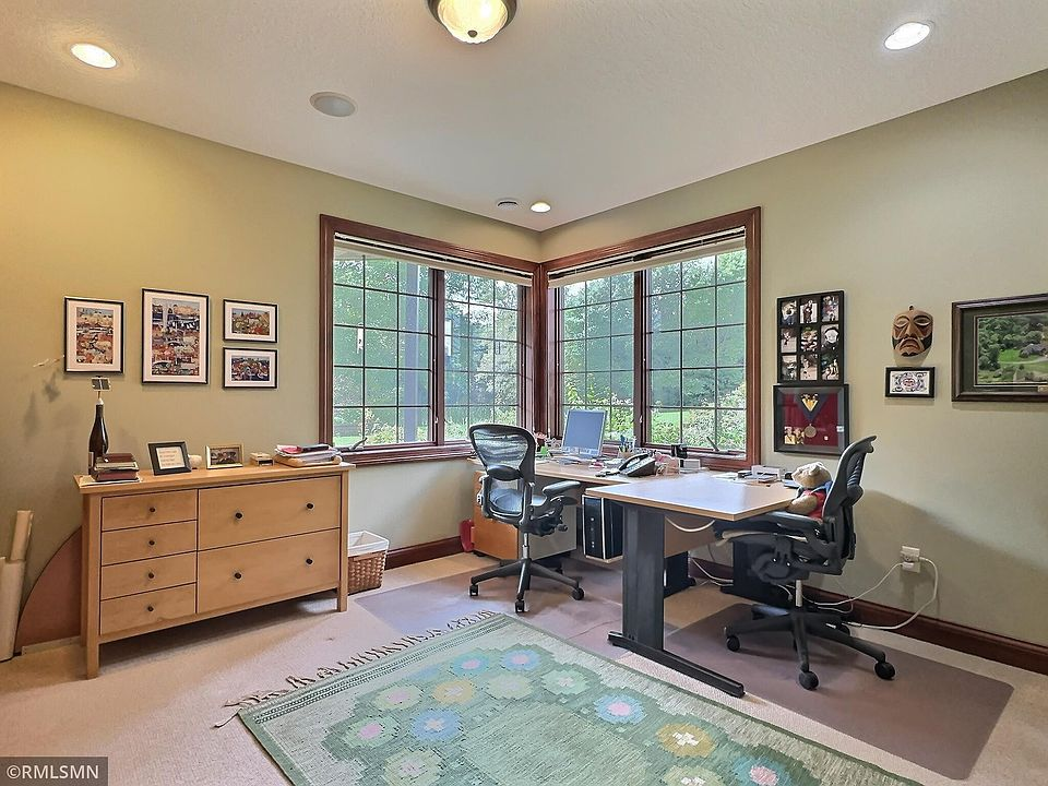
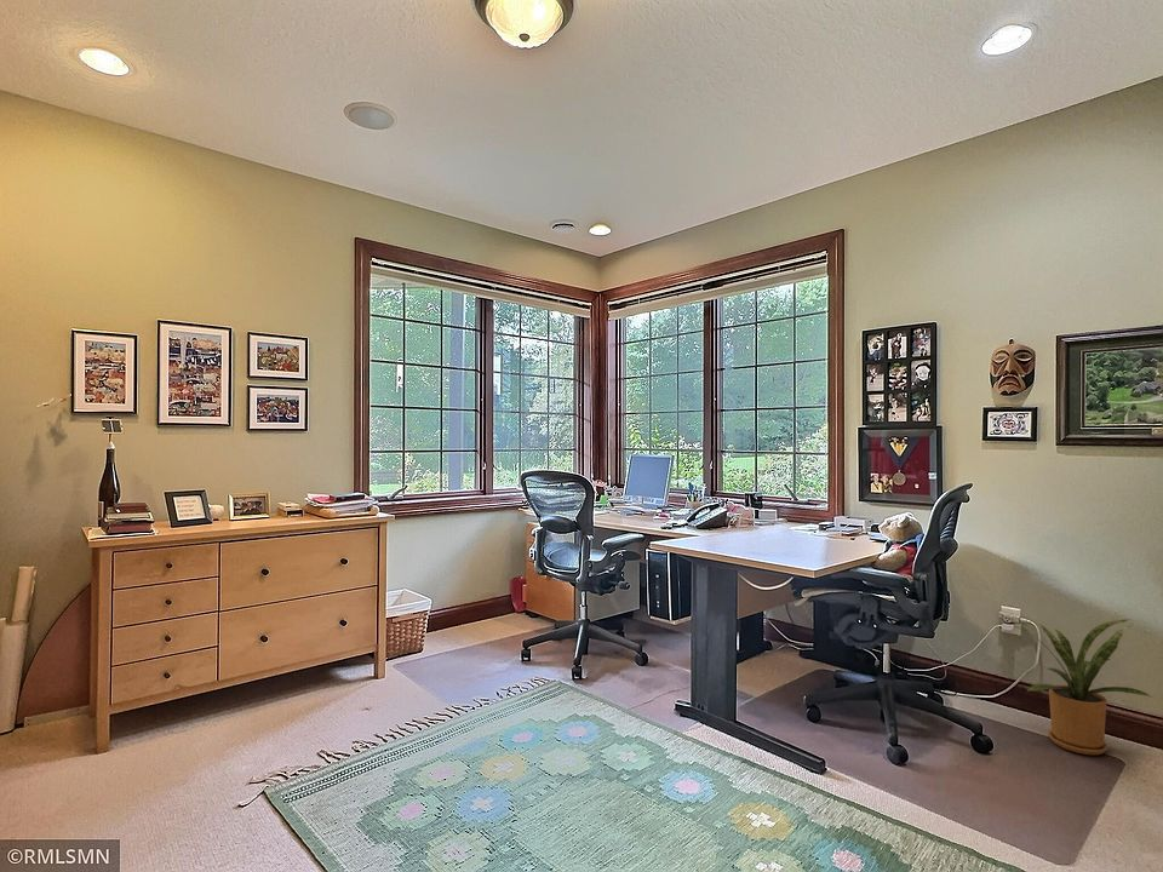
+ house plant [1002,618,1153,756]
